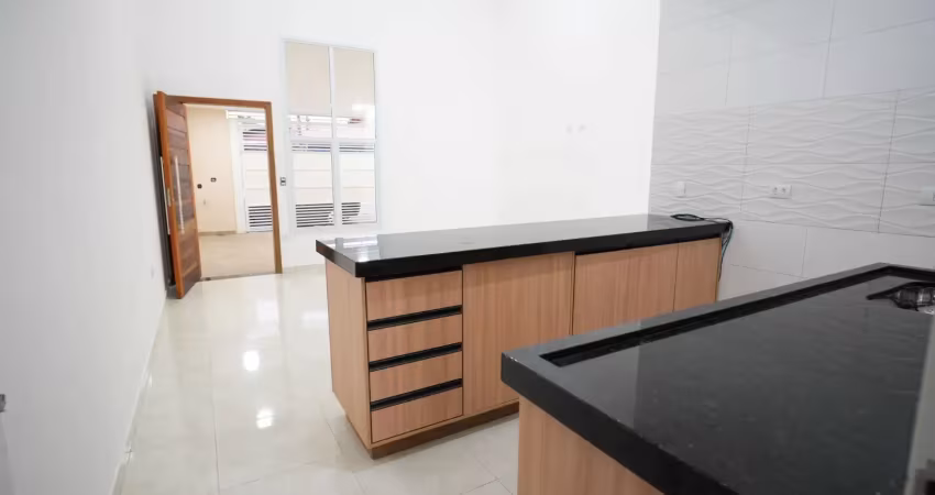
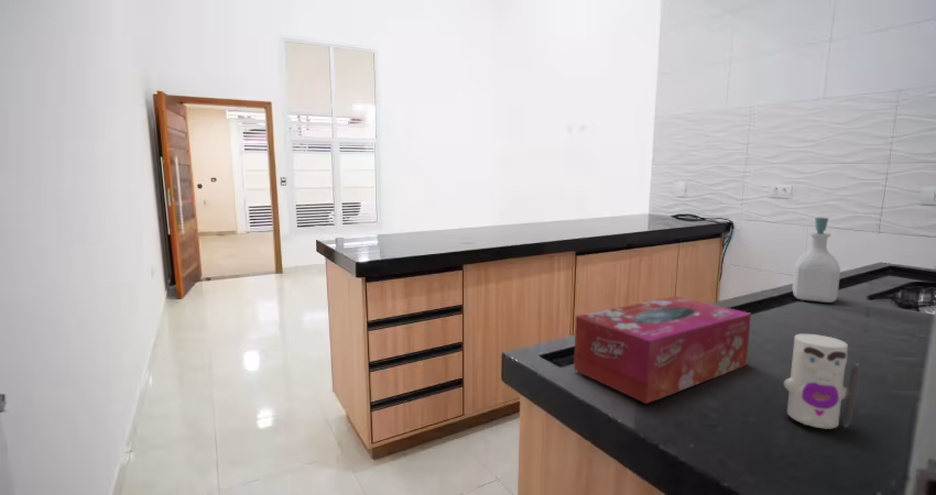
+ tissue box [573,296,752,405]
+ toy [783,333,861,430]
+ soap bottle [792,217,841,304]
